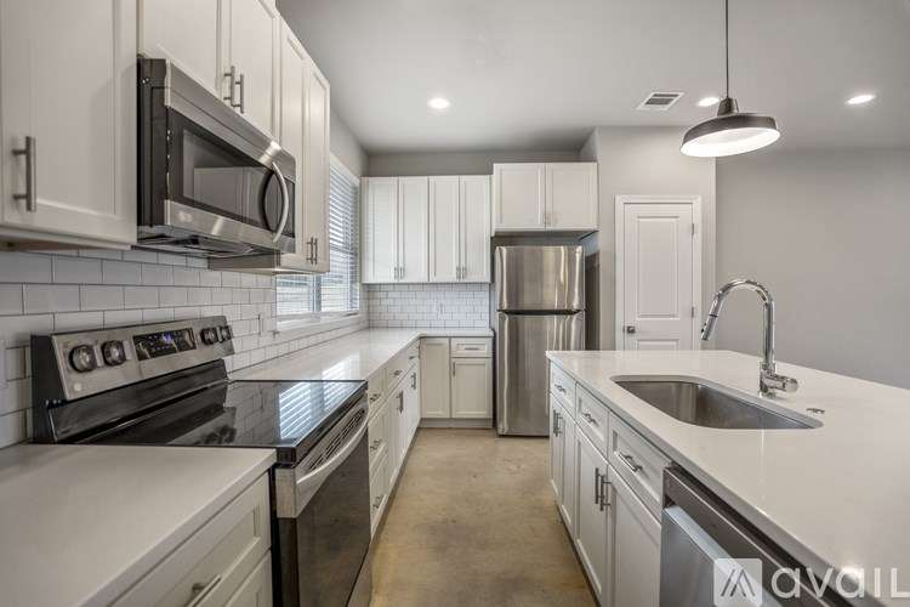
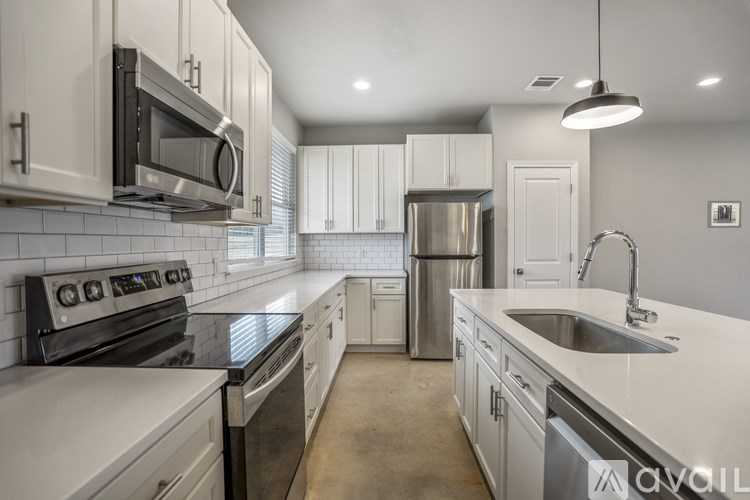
+ wall art [706,200,742,229]
